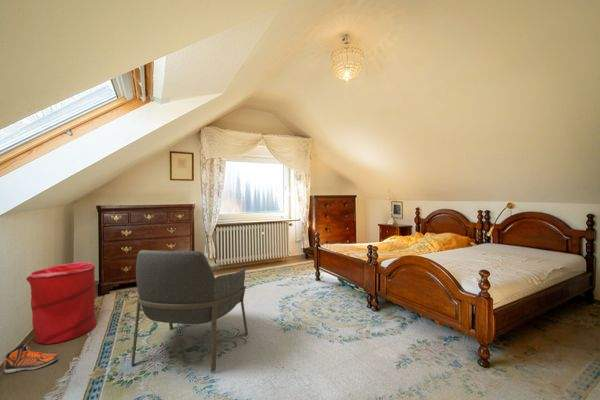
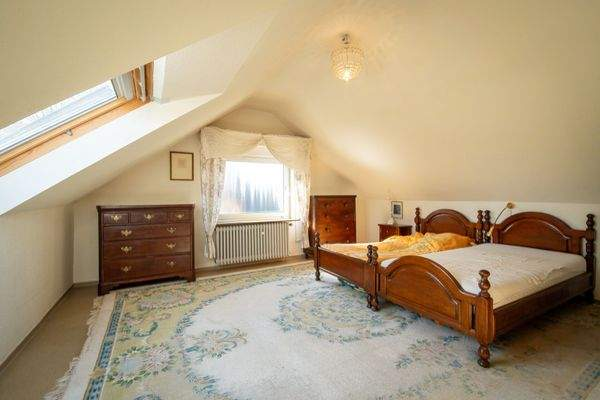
- armchair [130,249,249,373]
- laundry hamper [26,261,98,345]
- sneaker [3,342,59,374]
